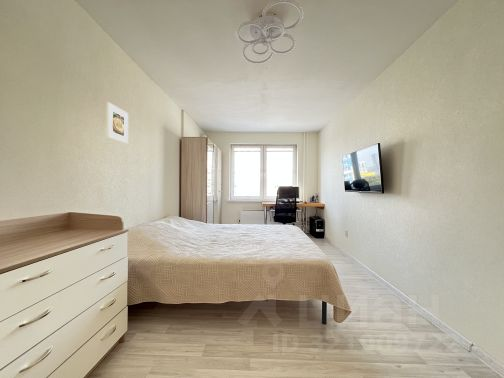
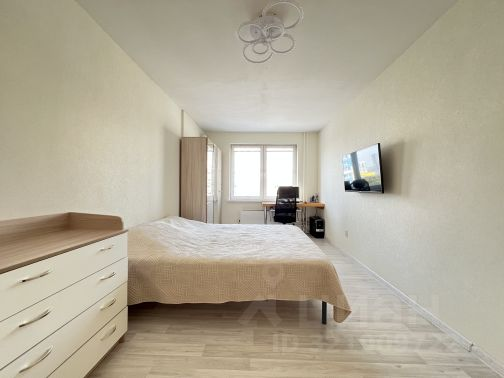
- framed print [106,102,129,144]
